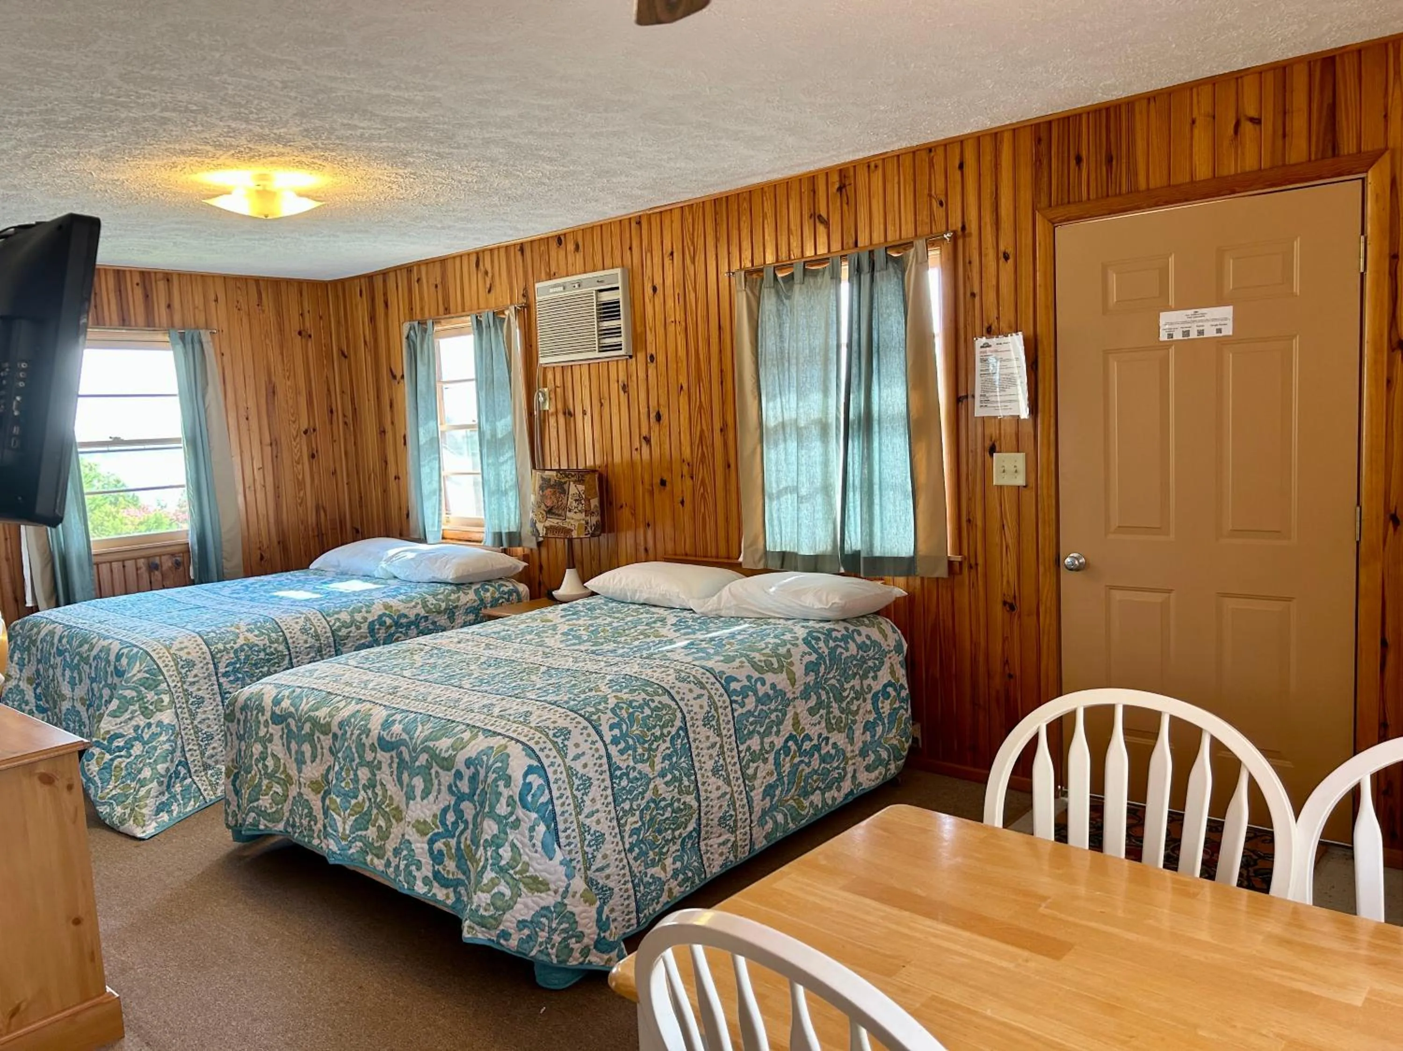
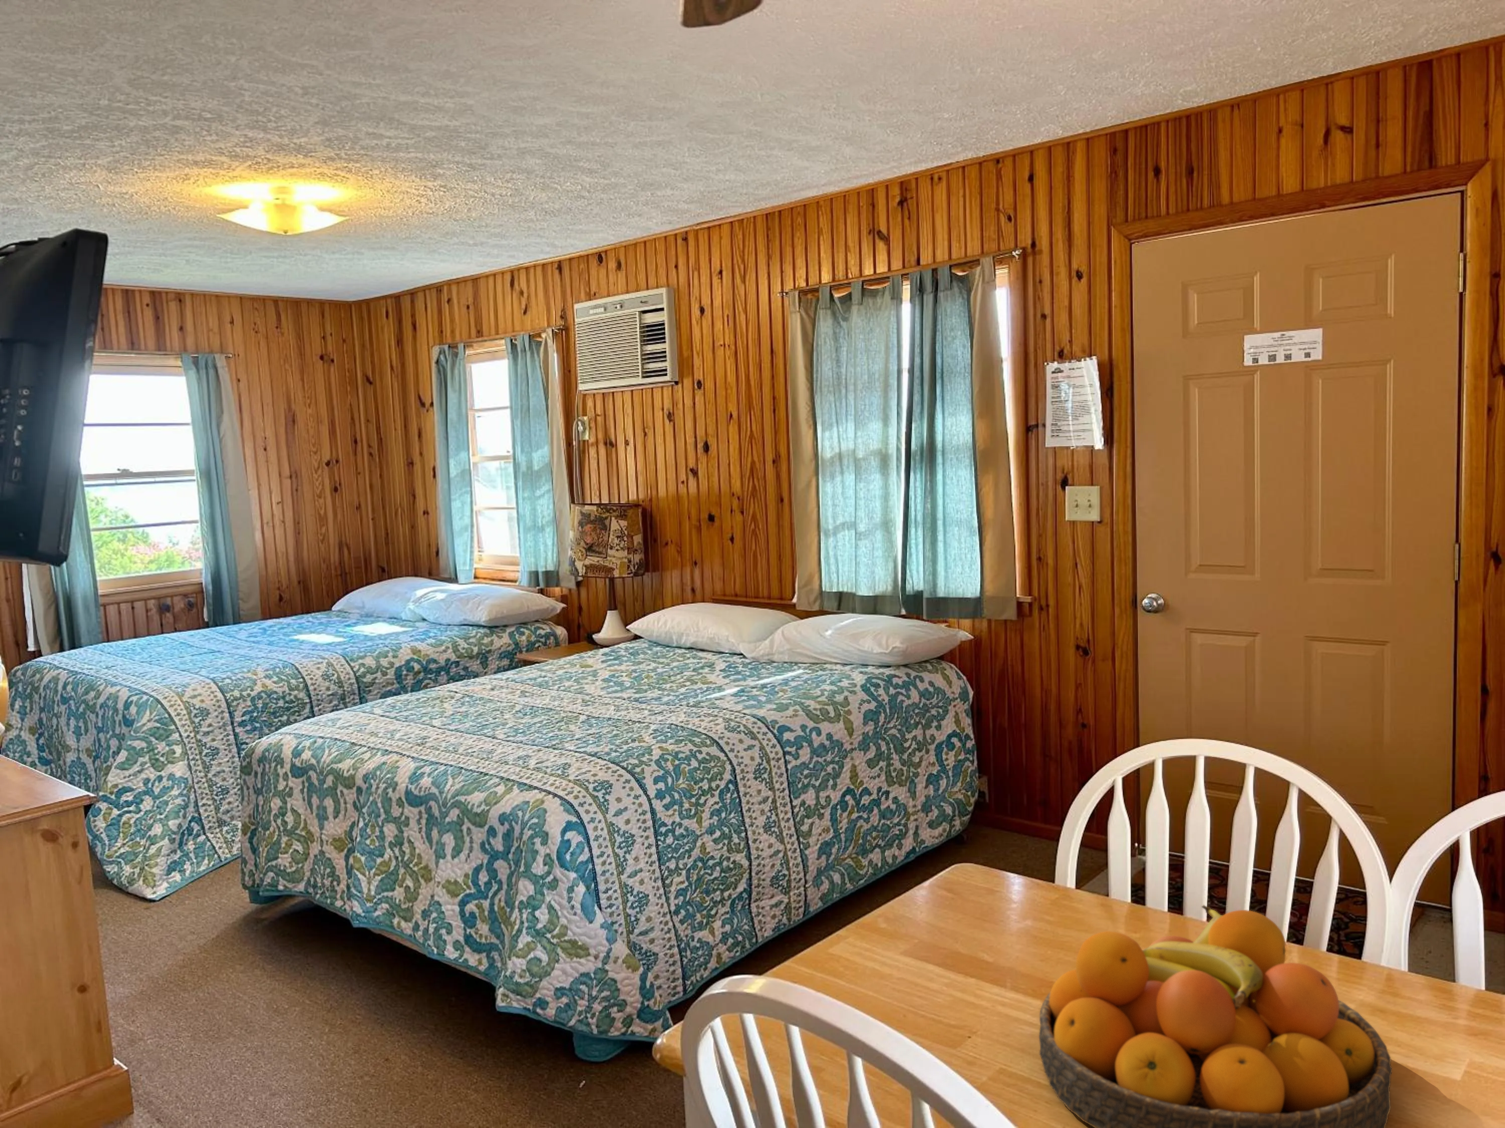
+ fruit bowl [1038,904,1392,1128]
